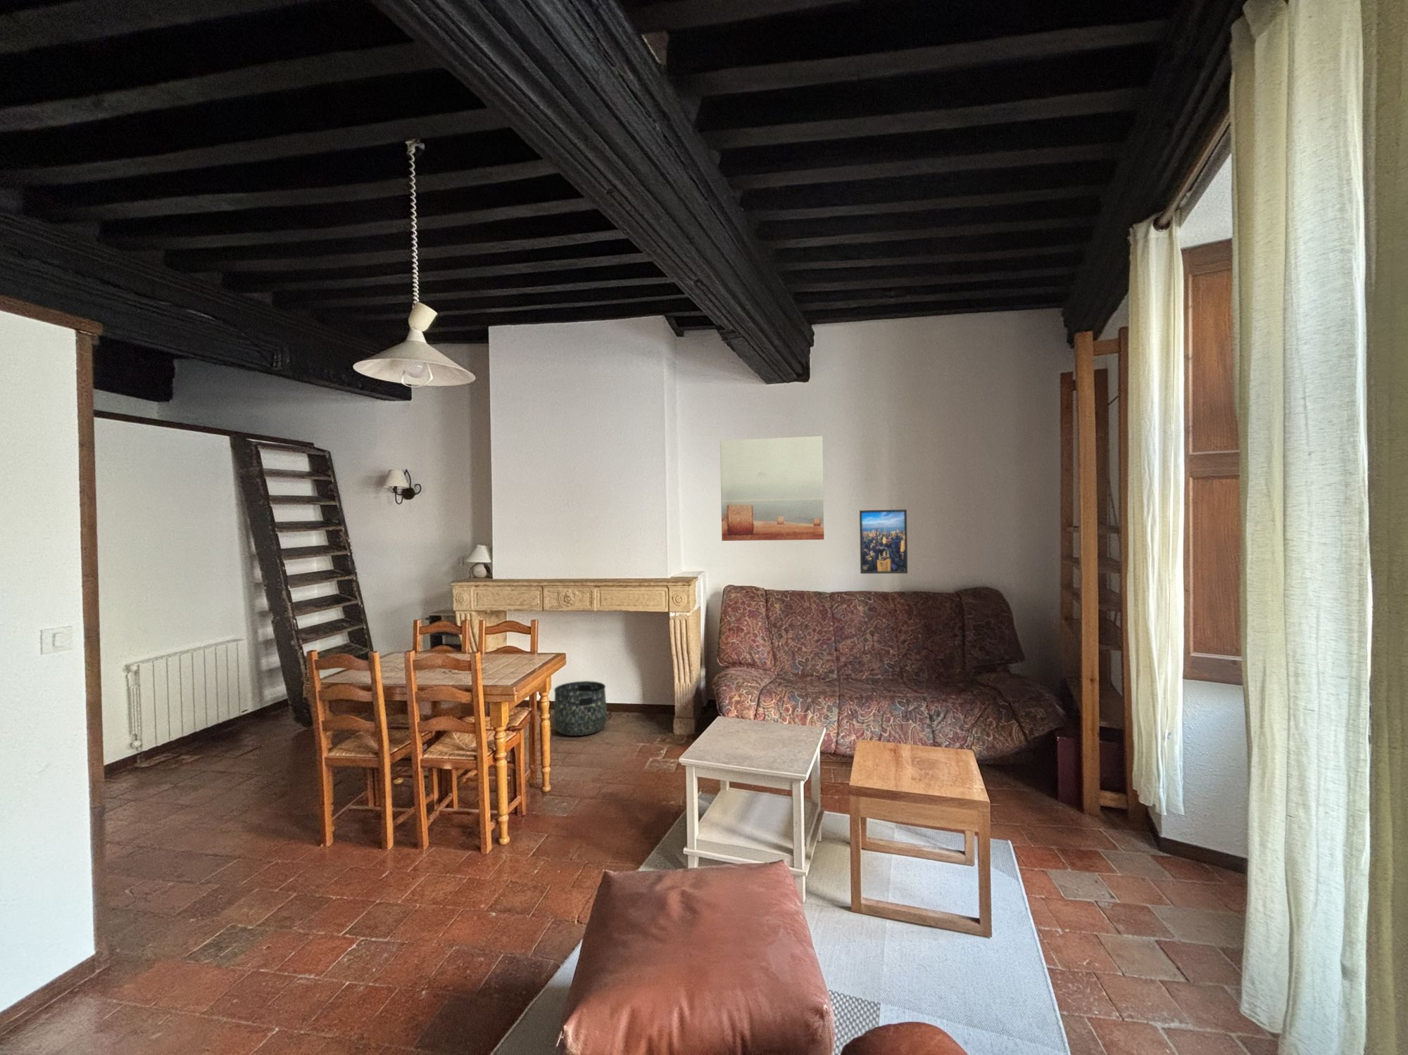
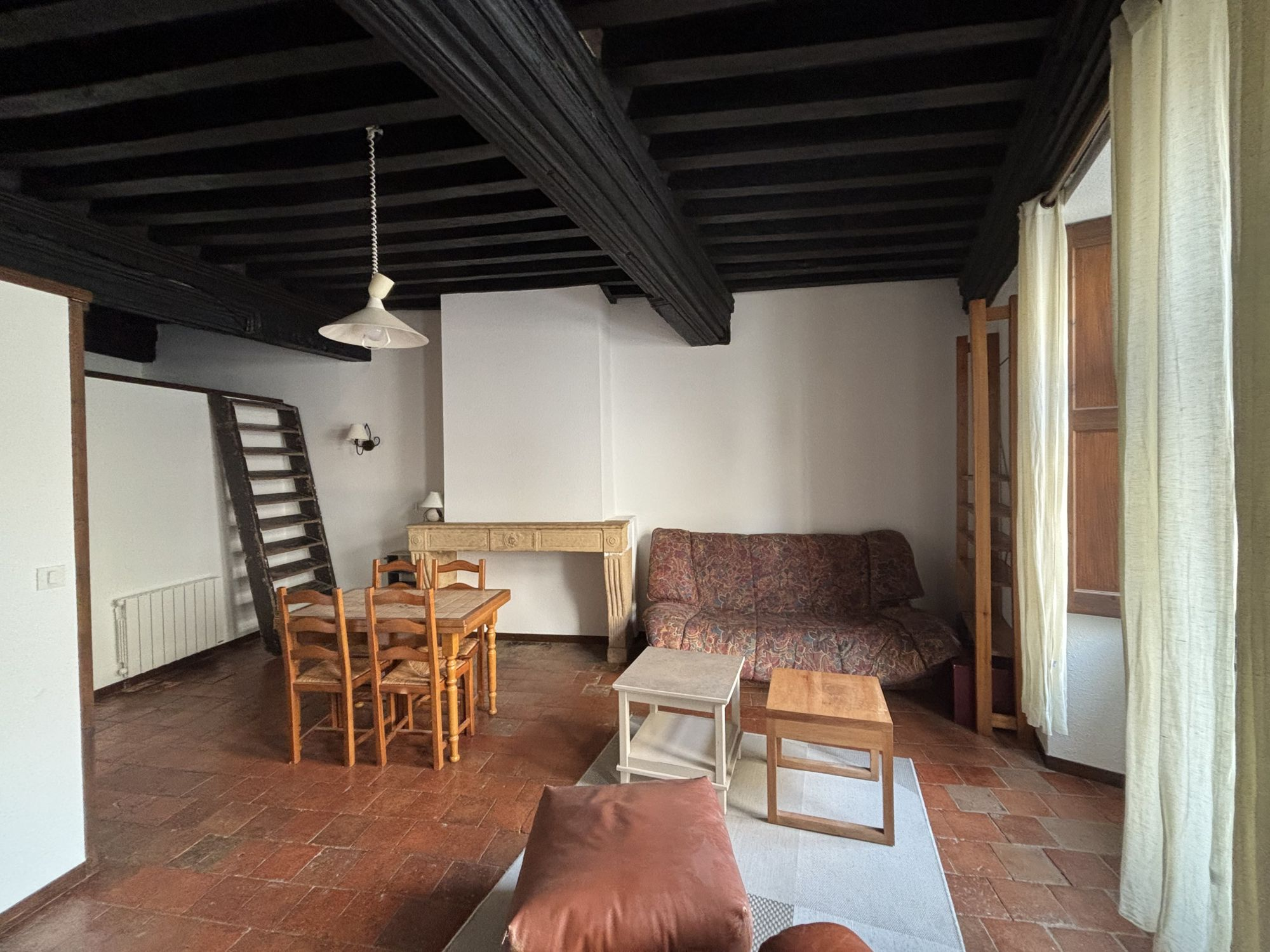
- basket [553,680,608,736]
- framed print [859,509,908,575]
- wall art [720,436,825,542]
